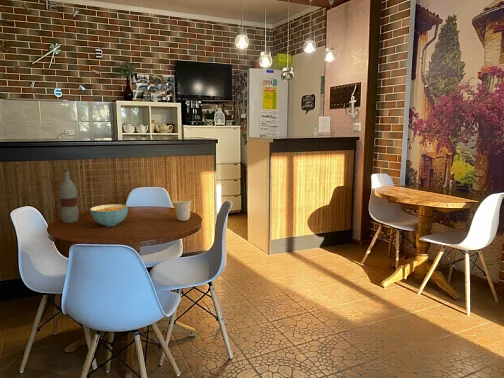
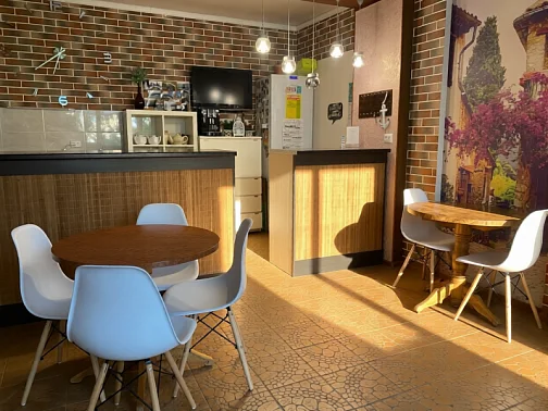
- cereal bowl [89,203,129,227]
- cup [171,199,193,222]
- bottle [58,168,80,224]
